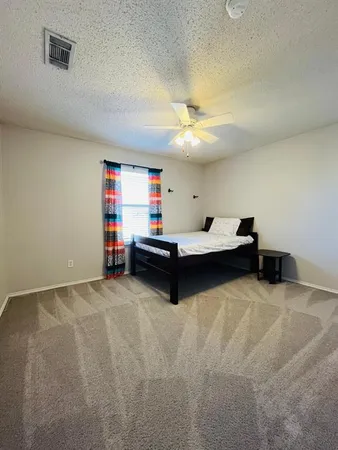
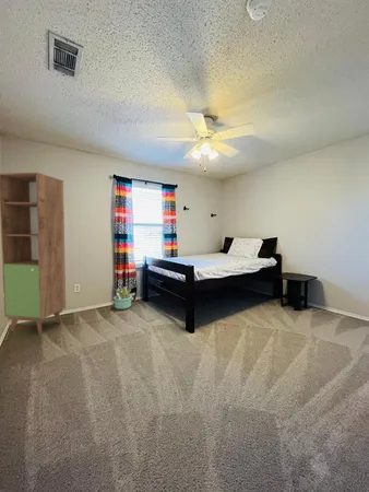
+ cabinet [0,172,67,336]
+ decorative plant [111,285,136,311]
